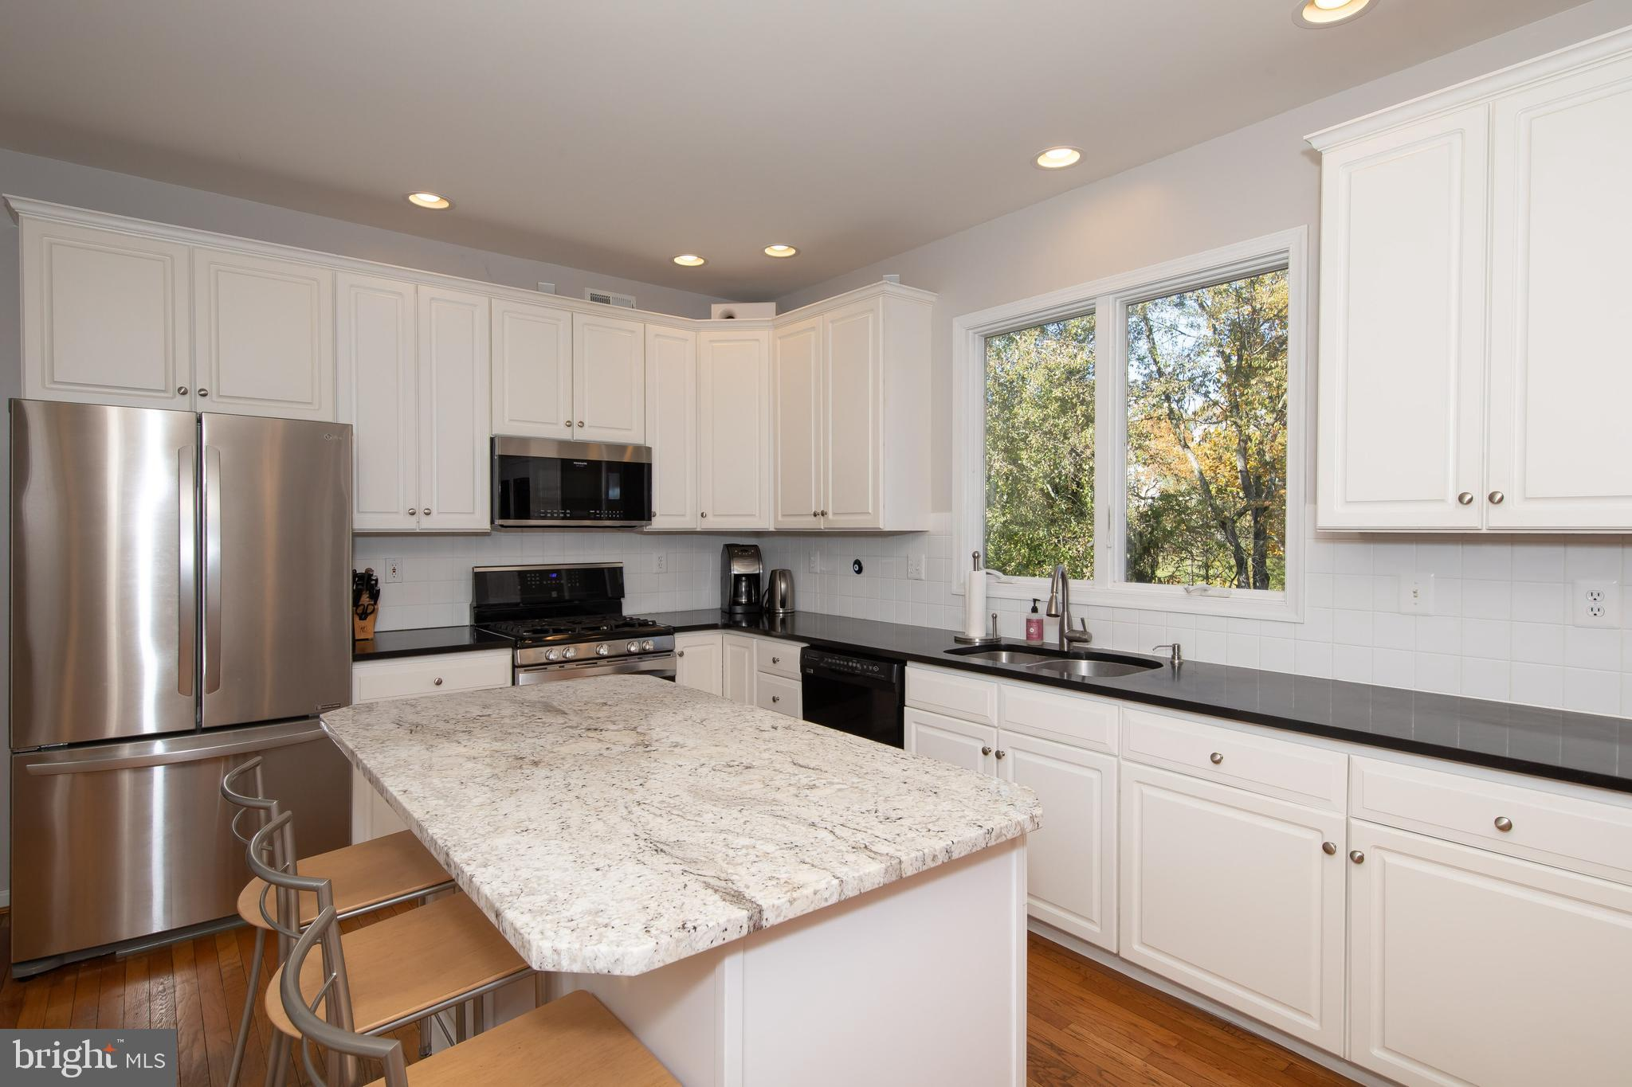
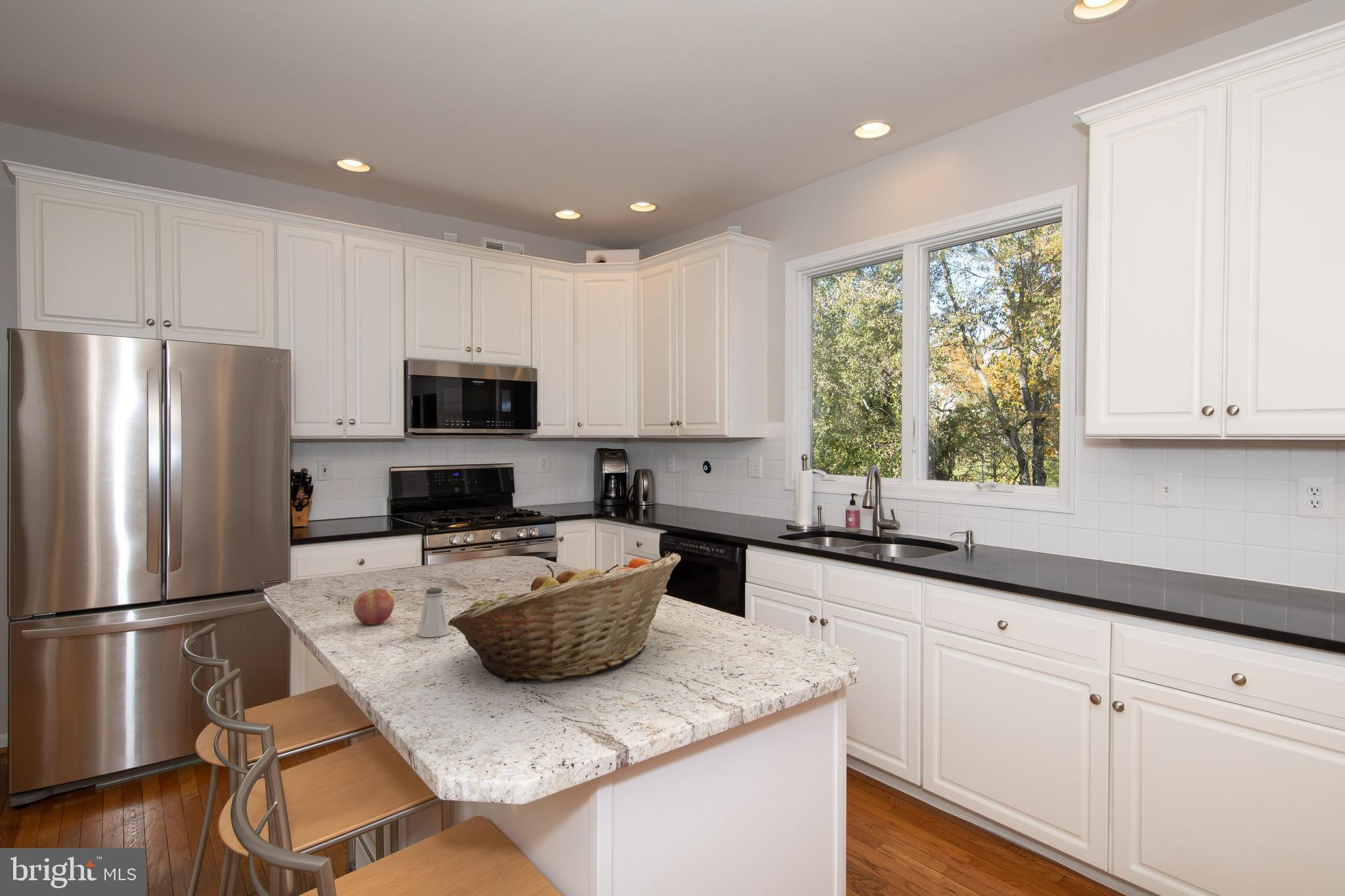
+ saltshaker [417,587,451,638]
+ apple [353,588,395,625]
+ fruit basket [448,552,682,683]
